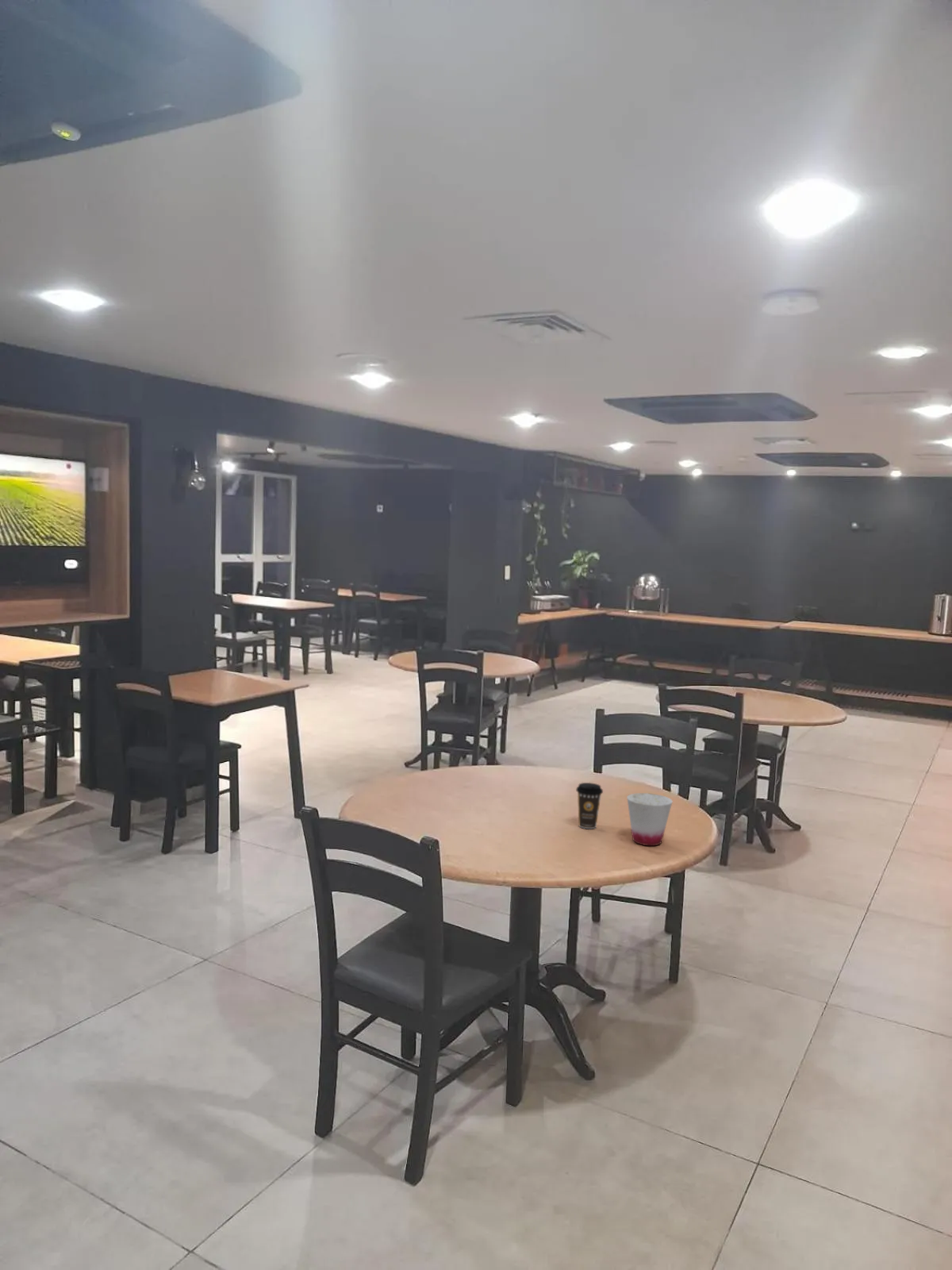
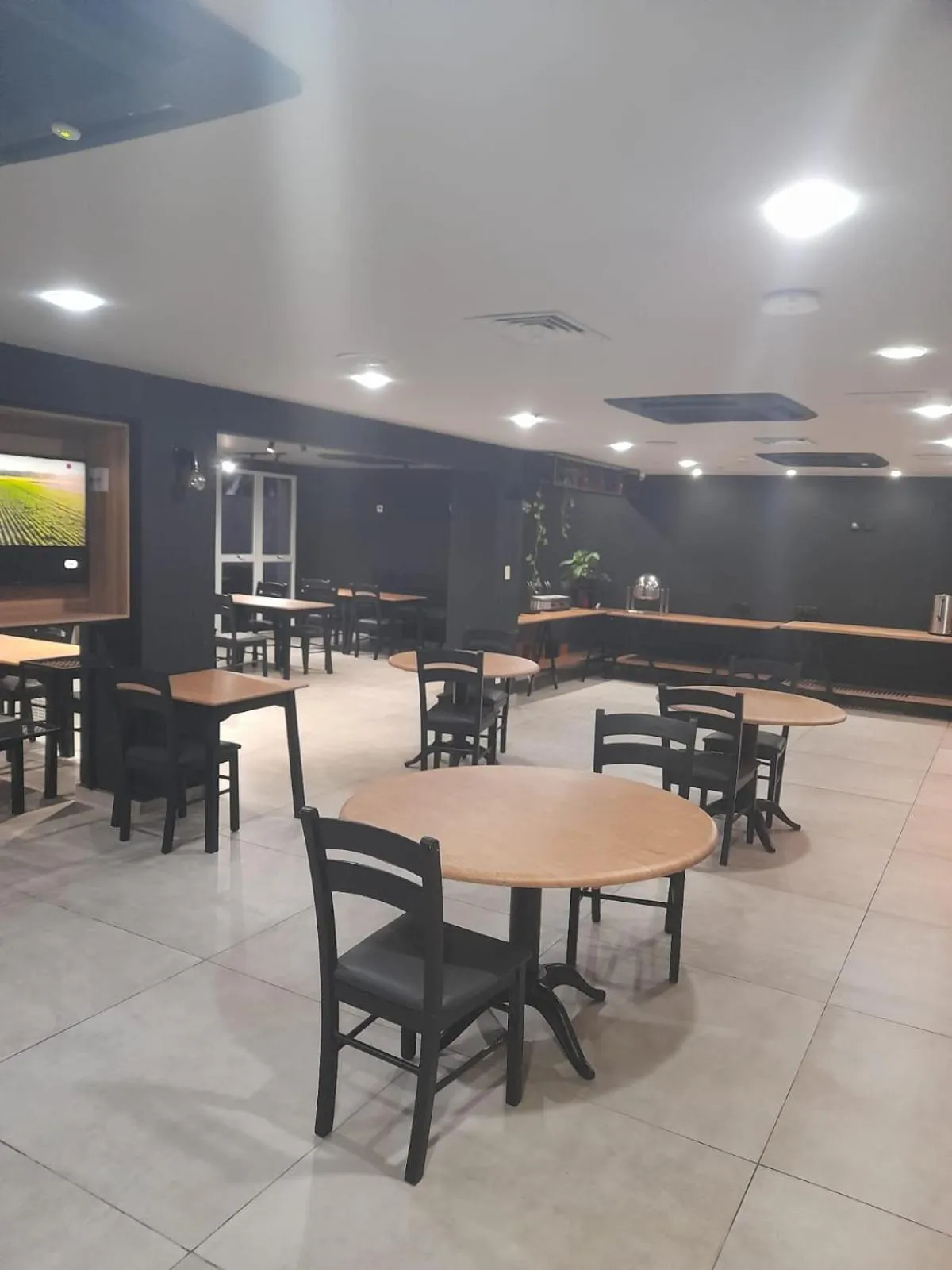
- cup [626,792,674,846]
- coffee cup [575,782,604,829]
